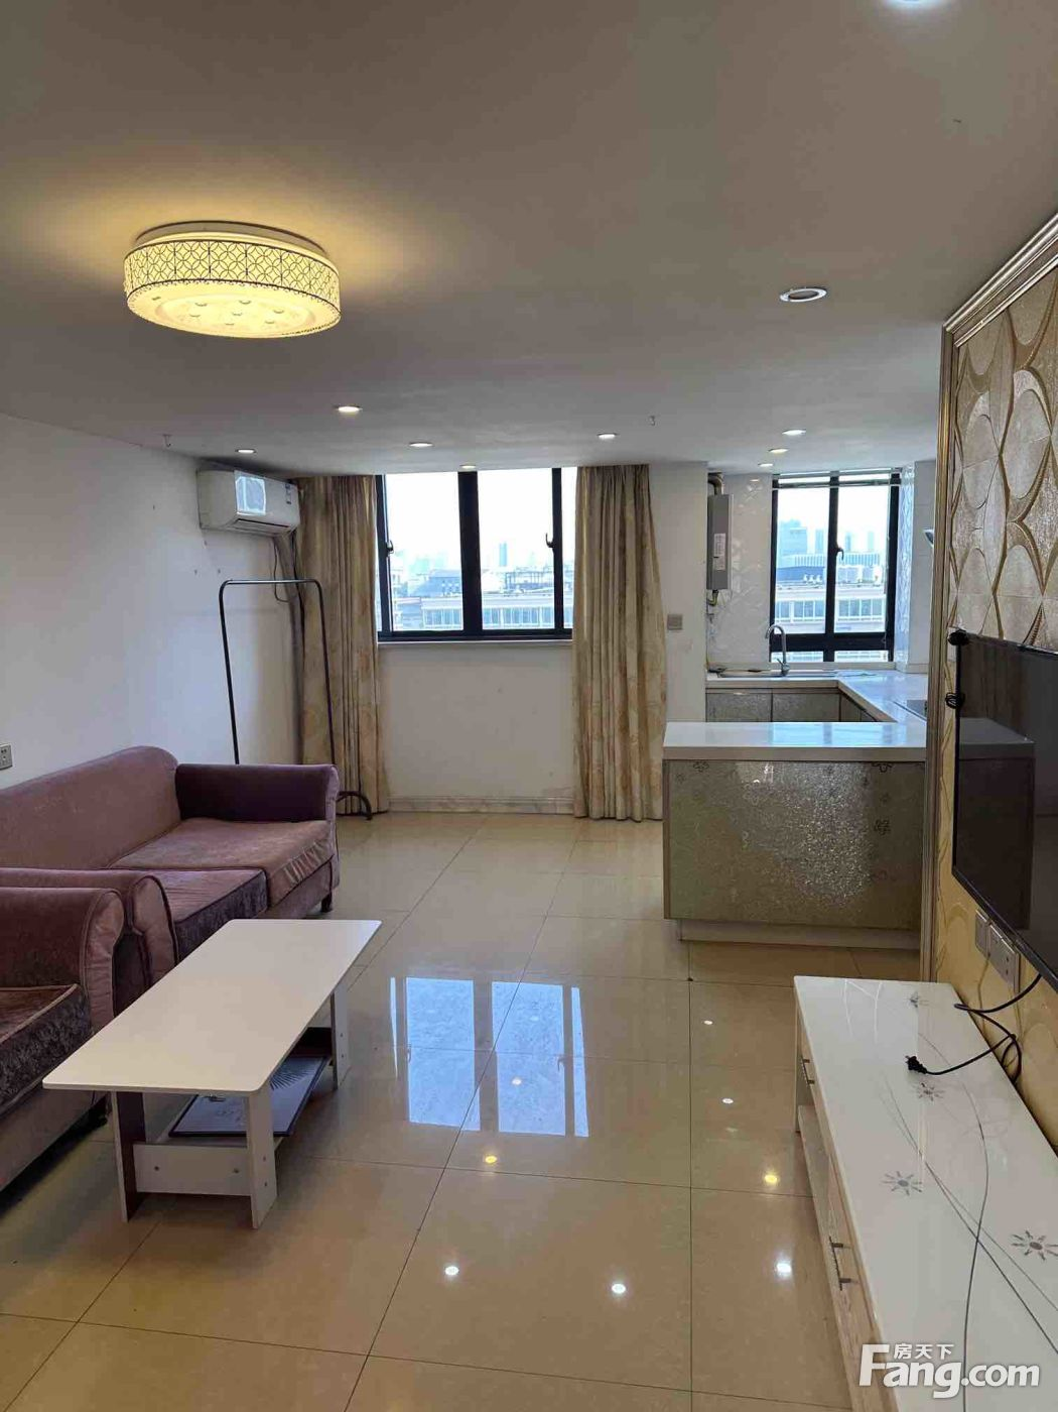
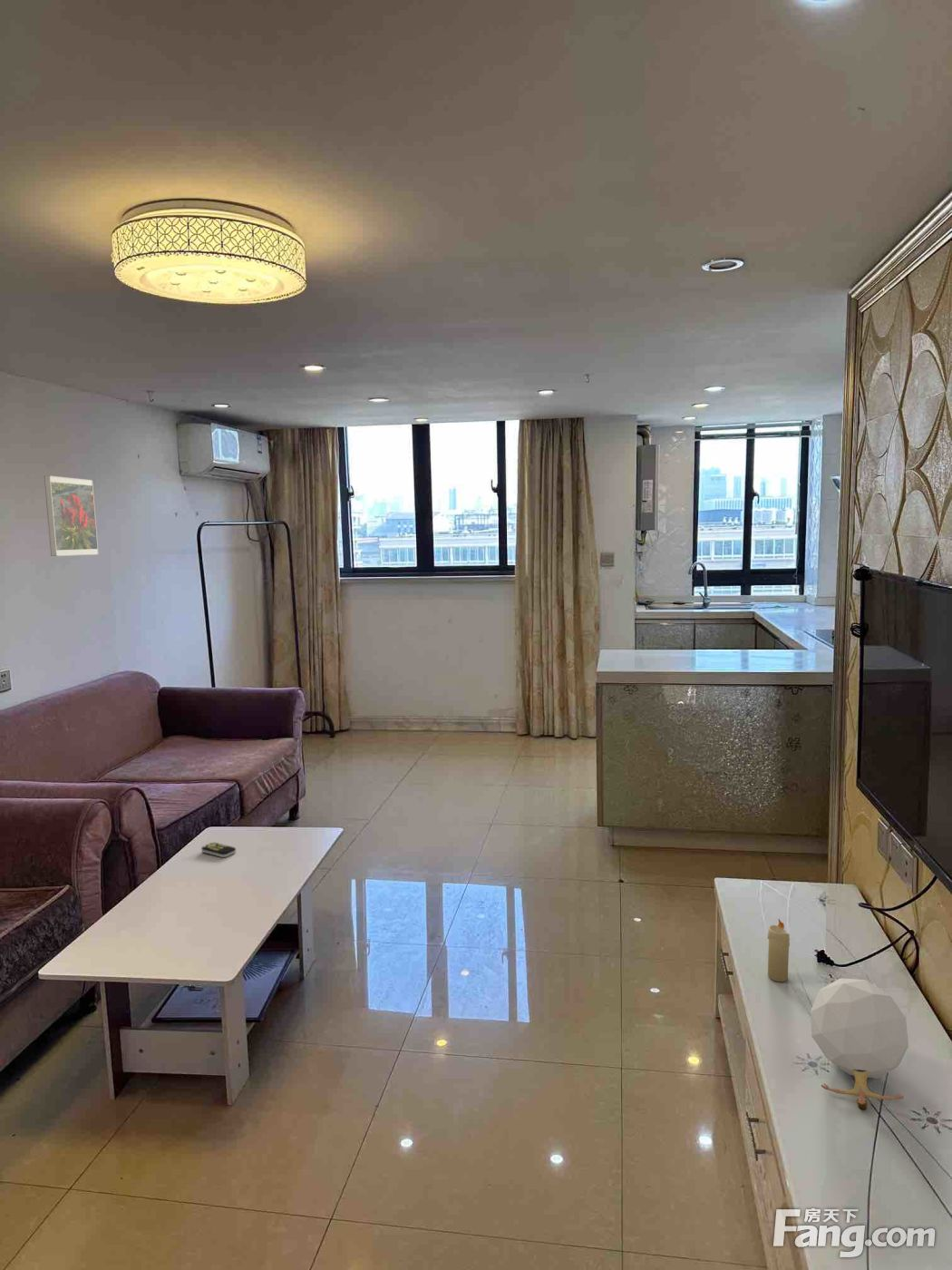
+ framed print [44,475,100,557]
+ remote control [200,841,237,858]
+ decorative ball [810,977,909,1111]
+ candle [767,918,791,982]
